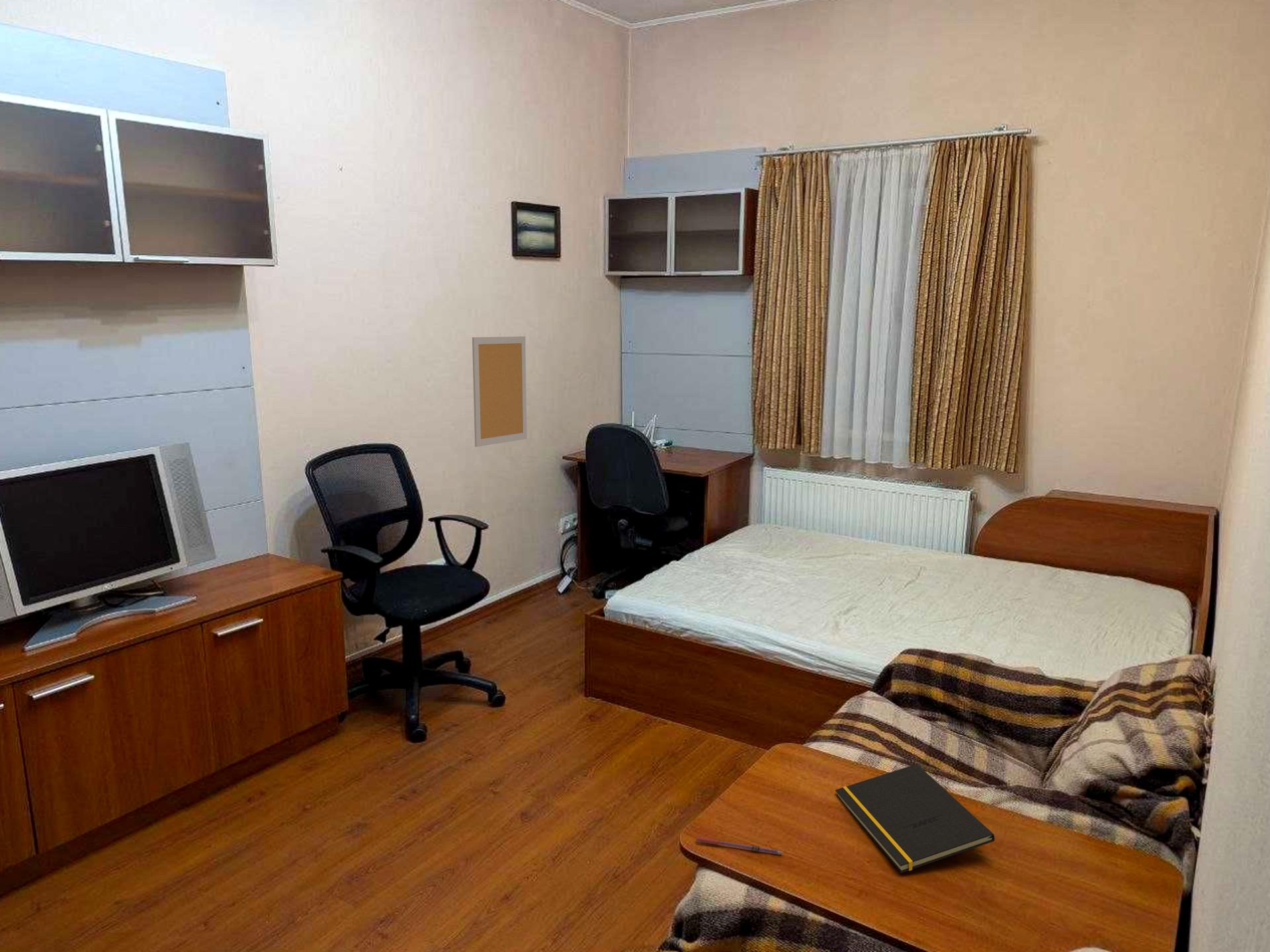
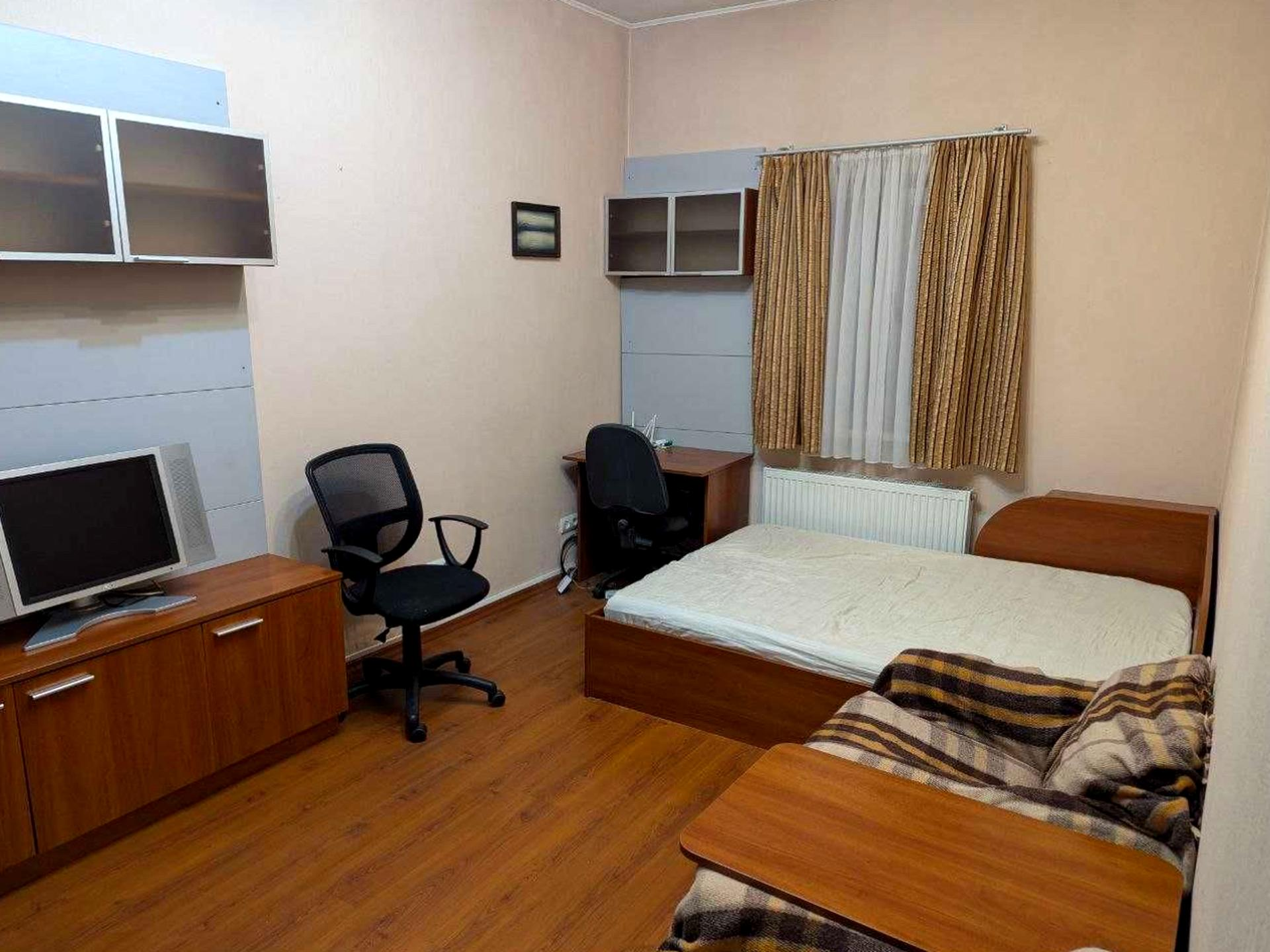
- notepad [835,764,995,873]
- wall art [472,336,527,448]
- pen [696,836,783,855]
